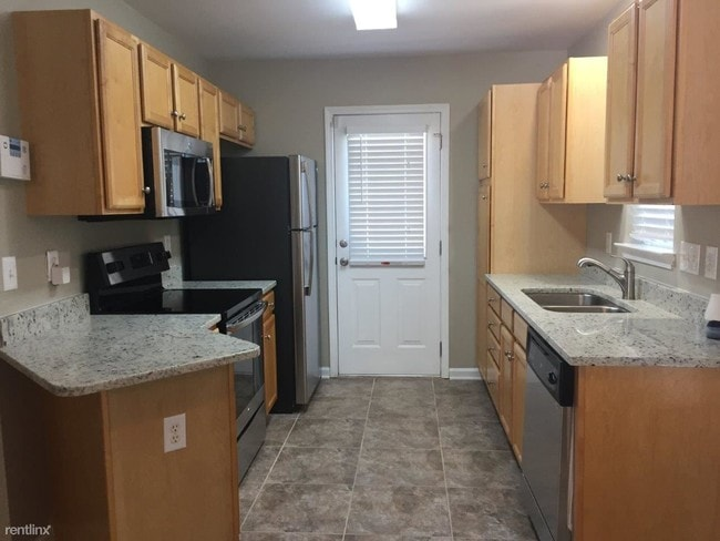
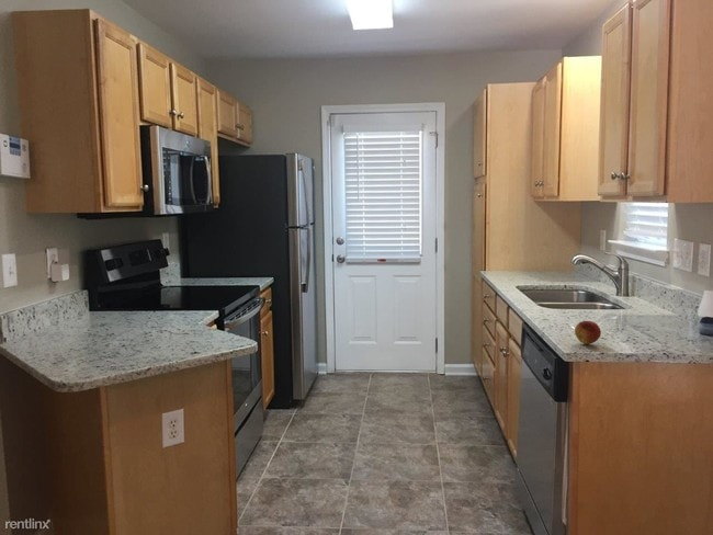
+ fruit [574,320,602,345]
